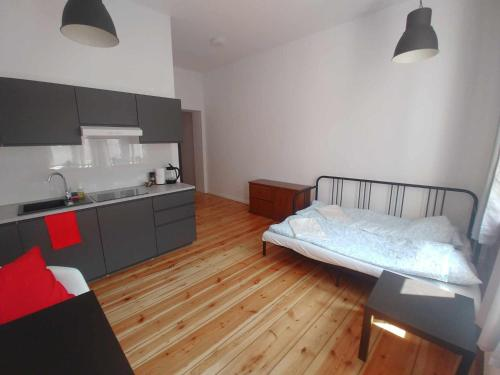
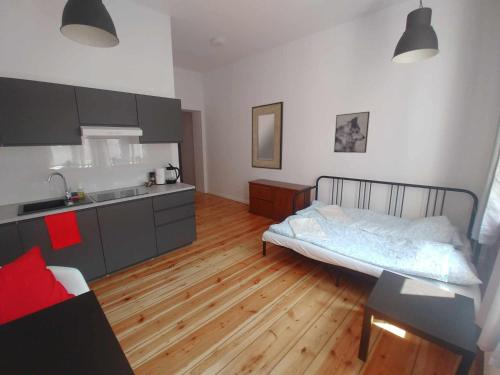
+ home mirror [251,101,284,171]
+ wall art [333,111,371,154]
